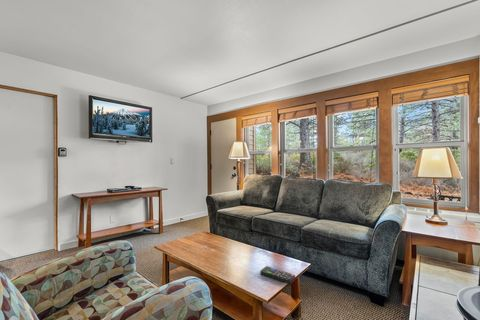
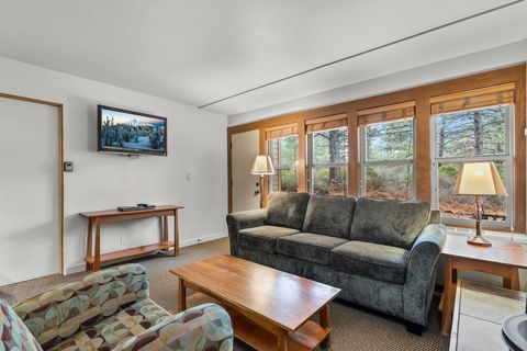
- remote control [260,265,296,285]
